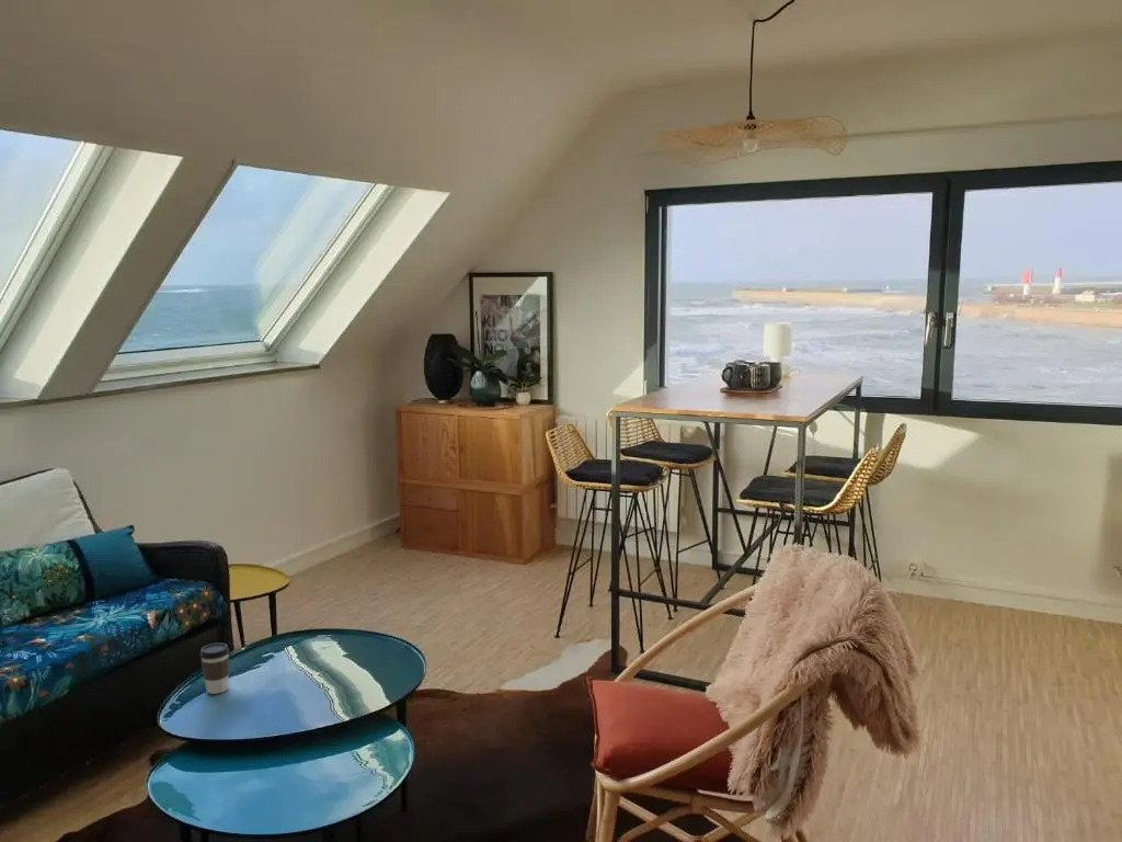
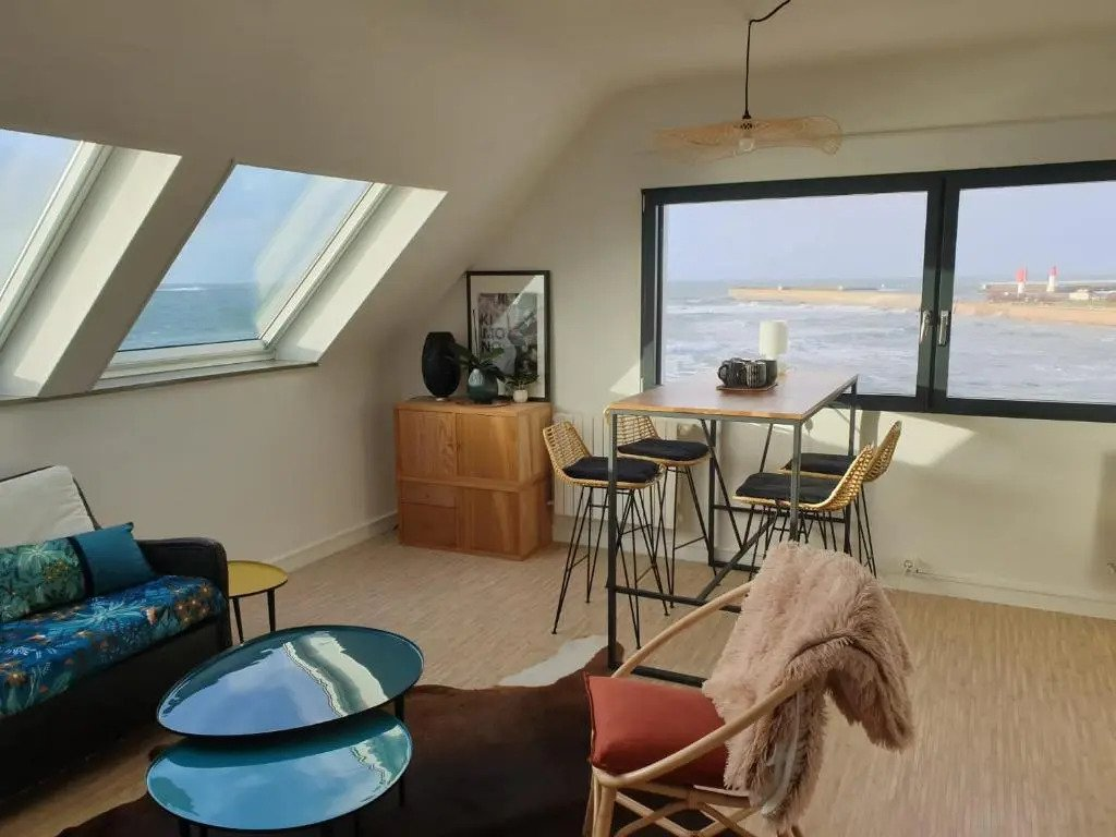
- coffee cup [198,642,230,695]
